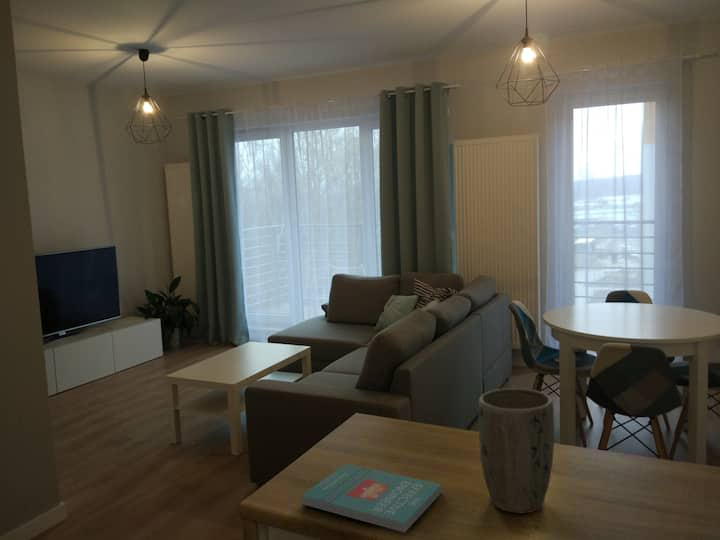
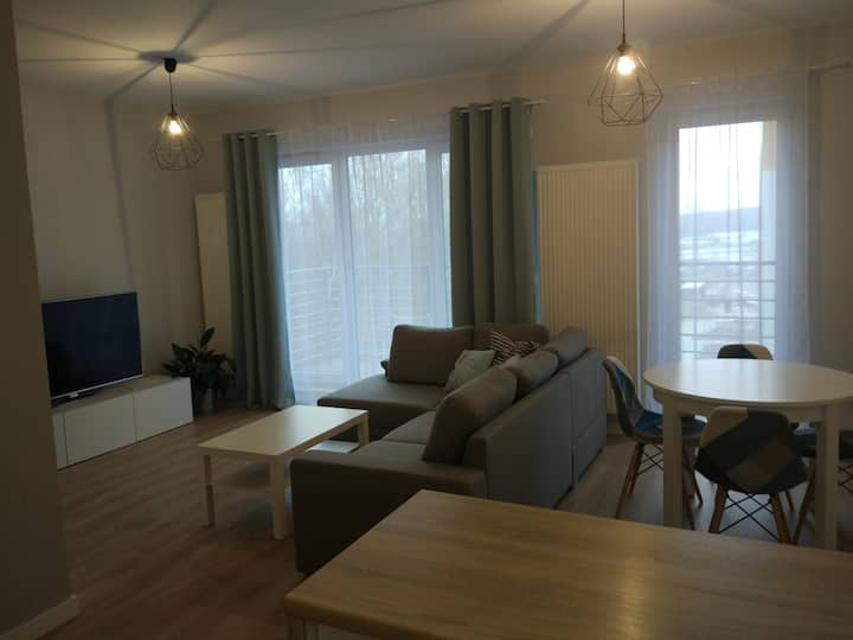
- book [300,462,443,534]
- plant pot [478,387,555,514]
